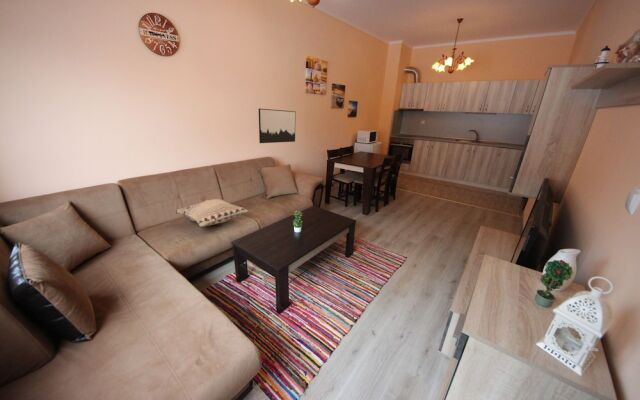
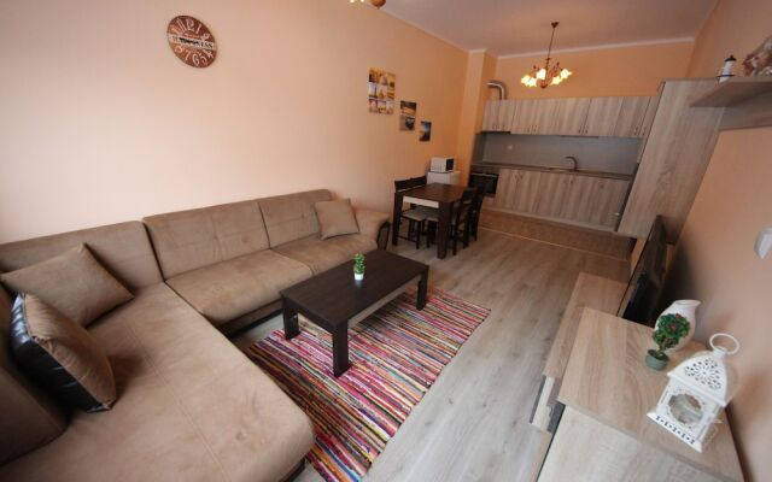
- decorative pillow [174,198,250,228]
- wall art [258,108,297,144]
